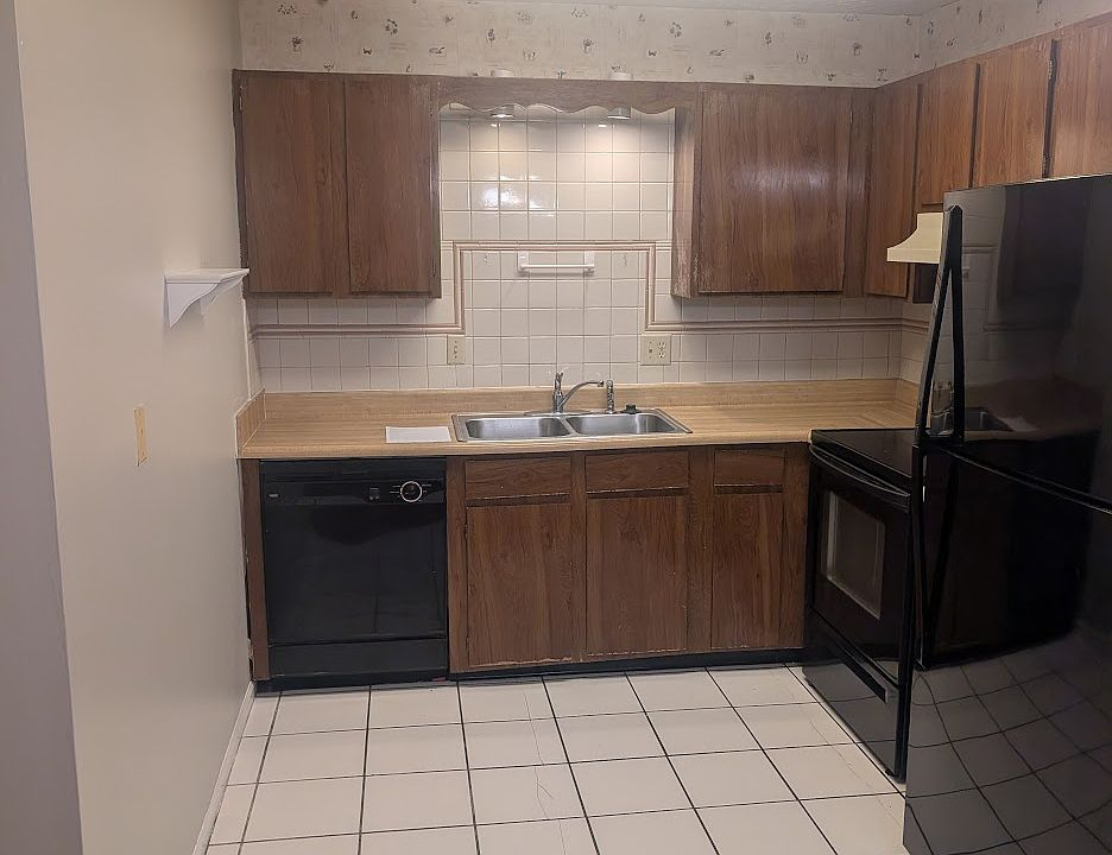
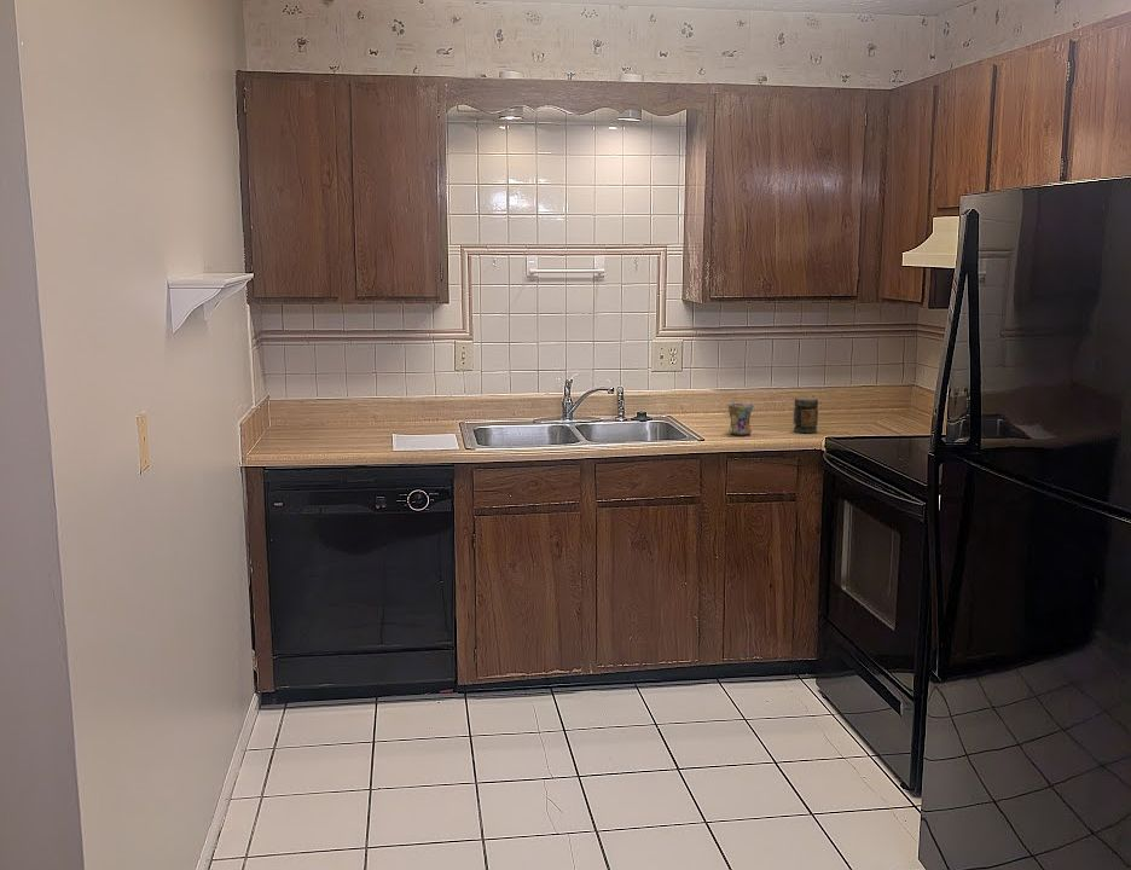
+ jar [793,396,819,434]
+ mug [726,402,755,436]
